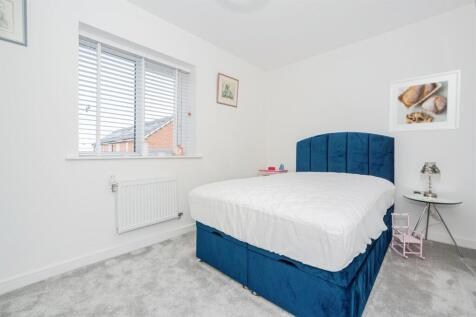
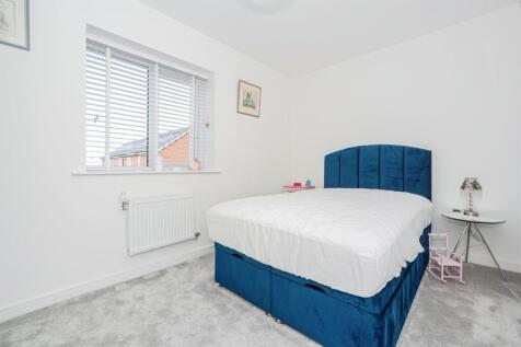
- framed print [387,69,462,134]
